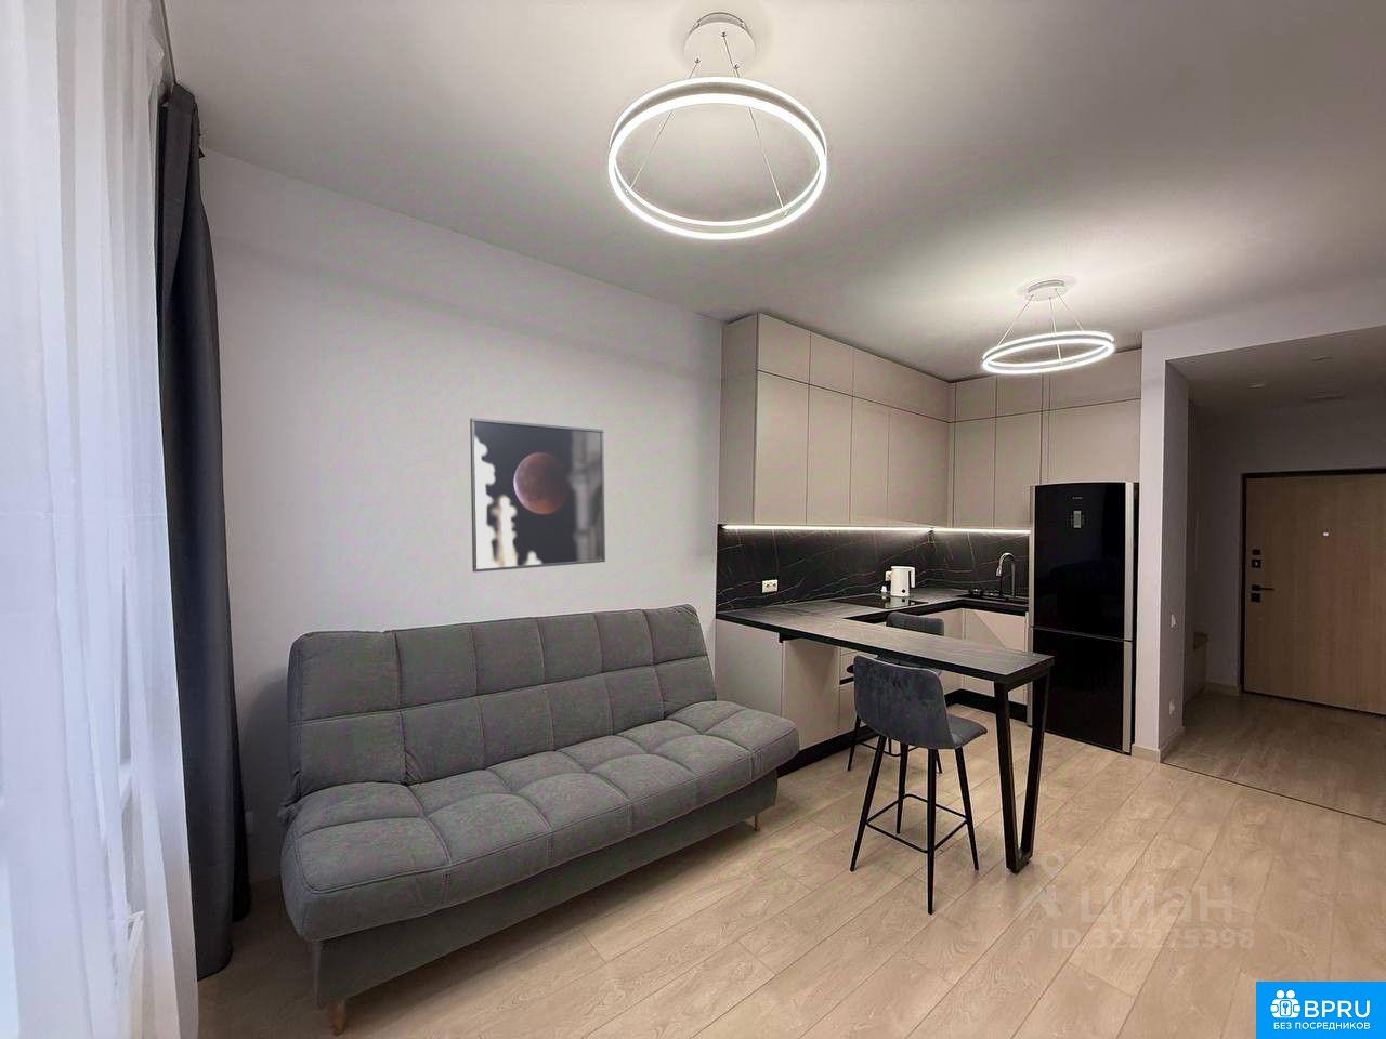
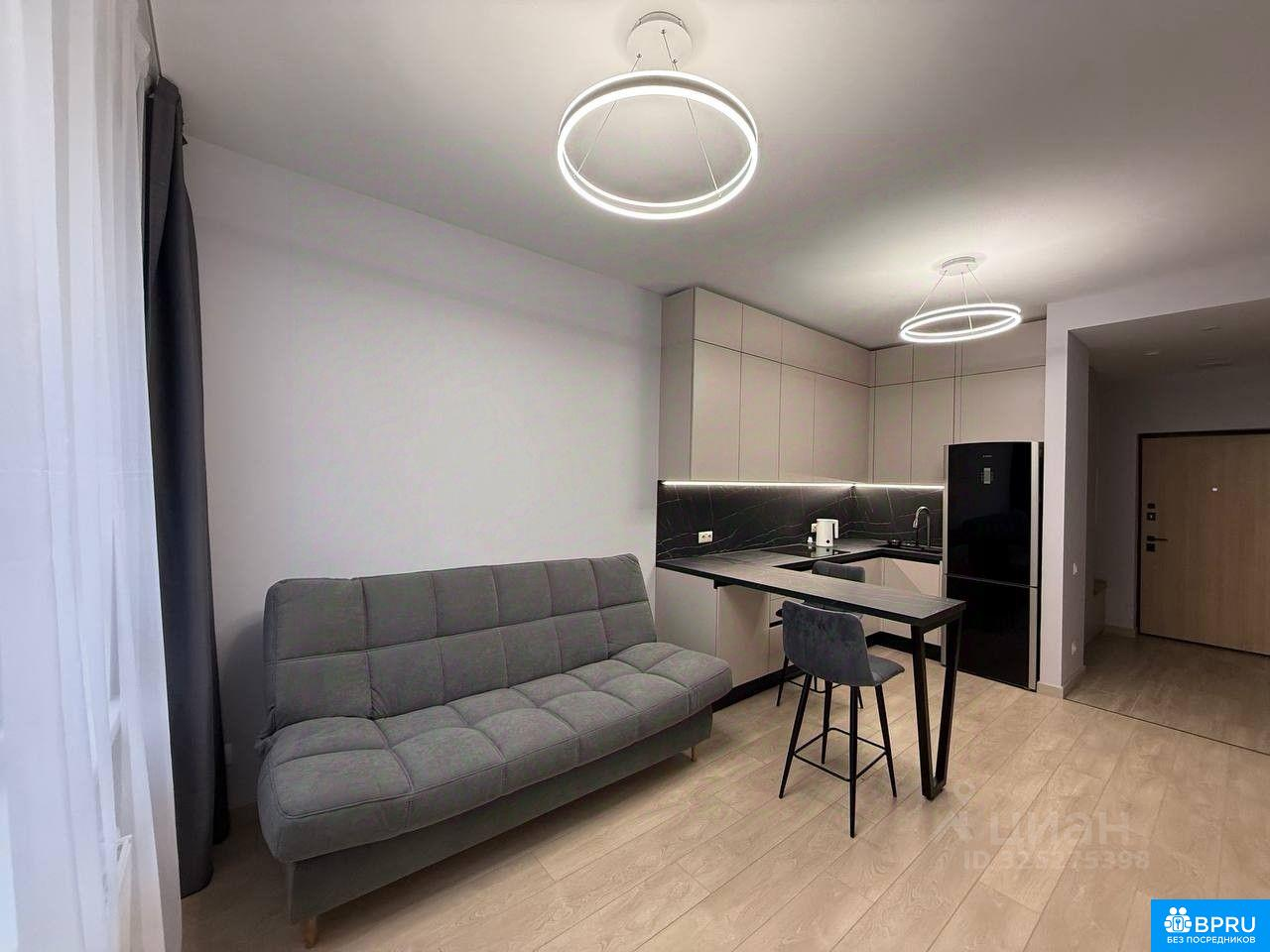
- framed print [469,417,607,574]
